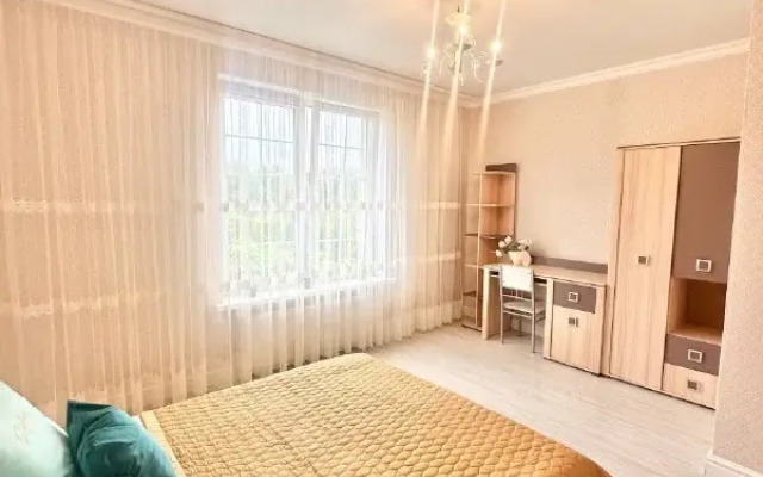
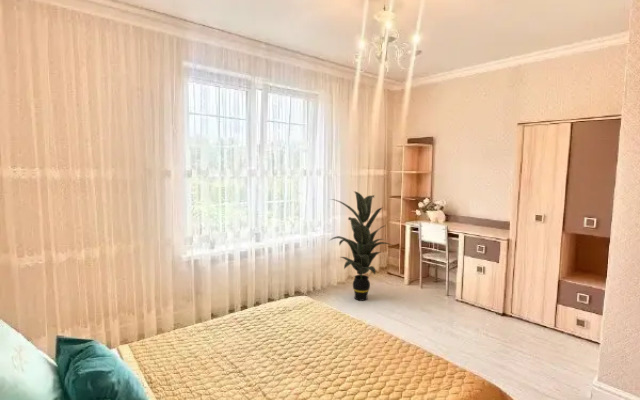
+ indoor plant [328,190,393,302]
